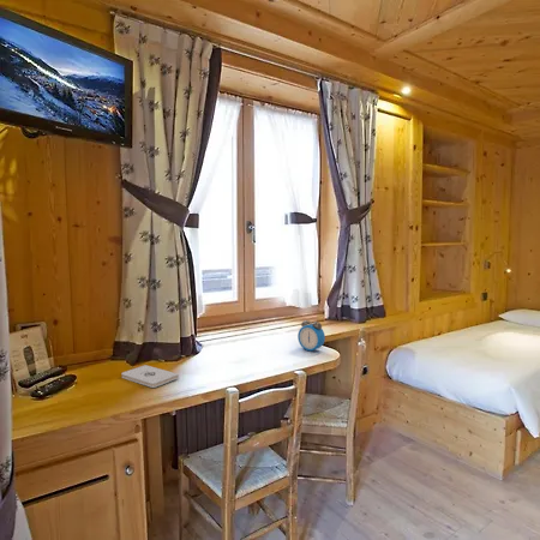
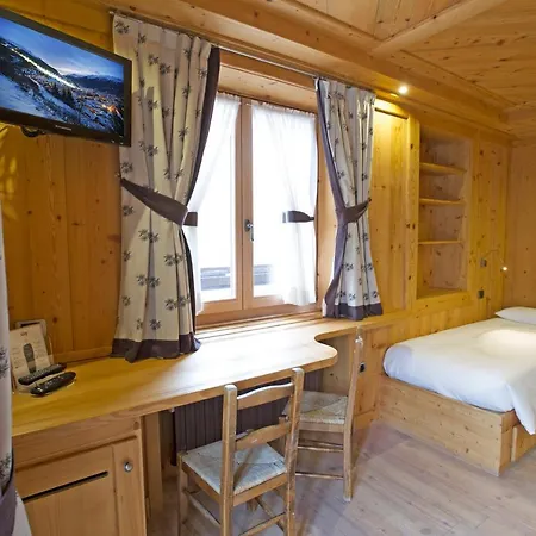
- notepad [120,364,180,389]
- alarm clock [296,319,326,353]
